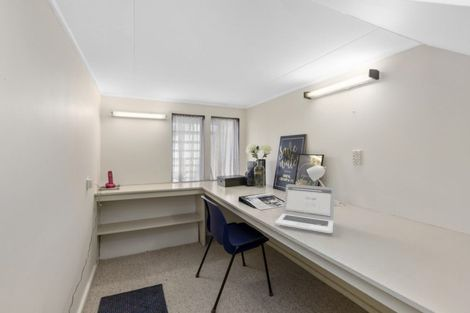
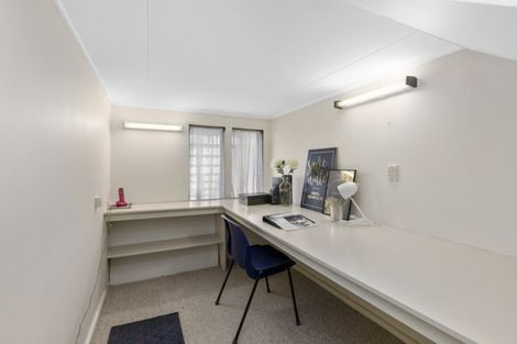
- laptop [274,183,335,234]
